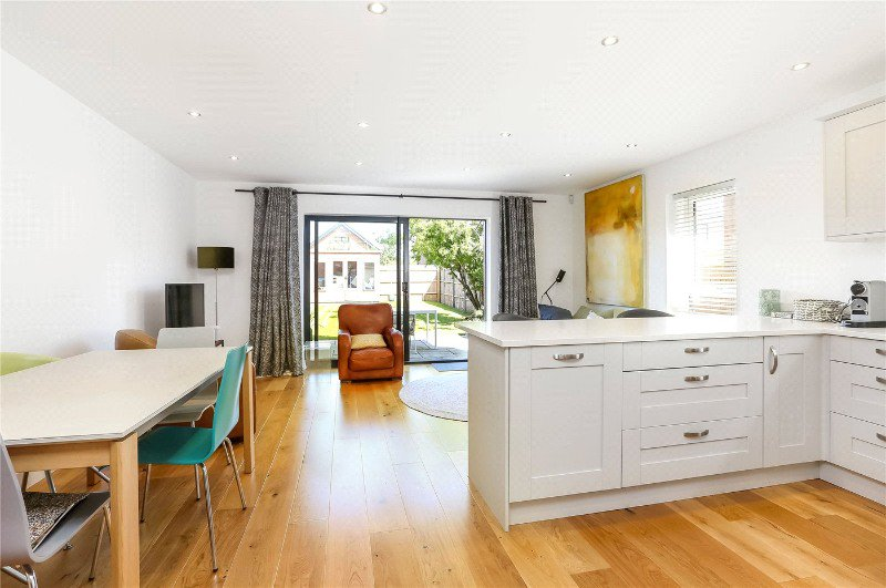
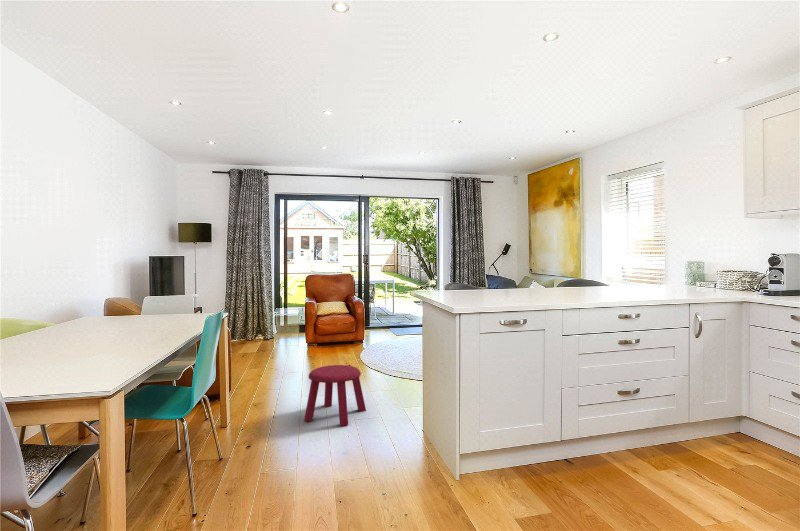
+ stool [303,364,367,427]
